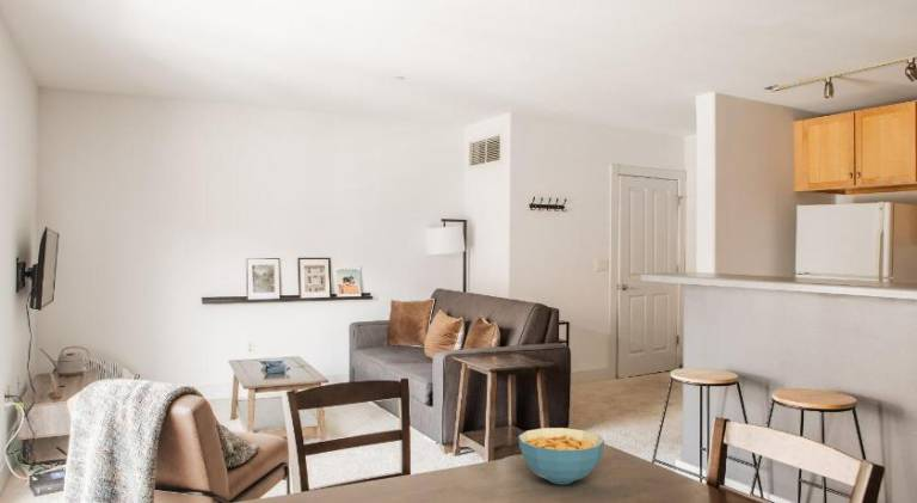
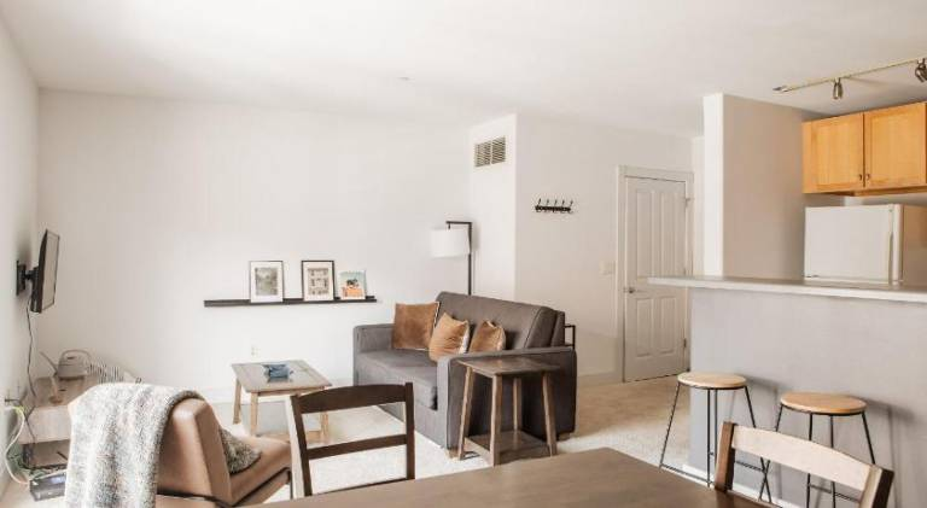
- cereal bowl [517,427,605,485]
